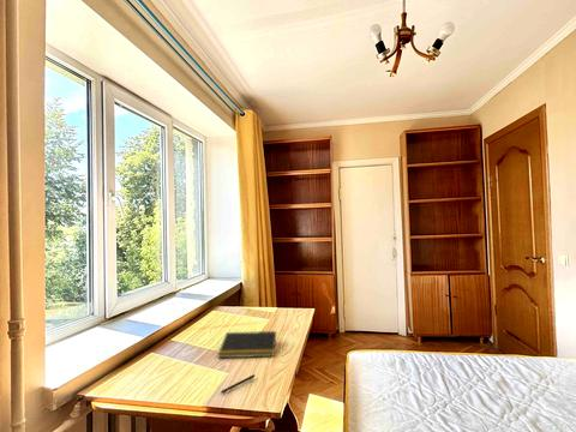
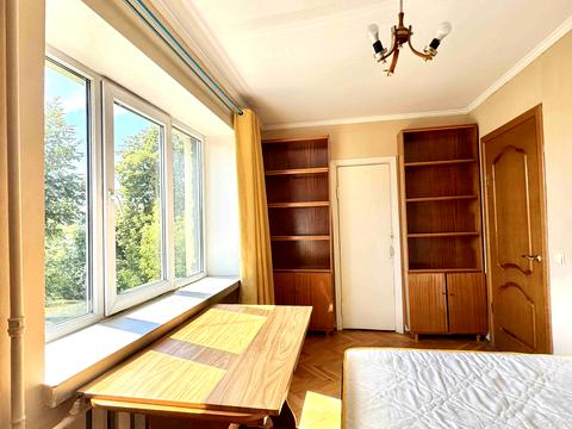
- notepad [216,330,277,359]
- pen [220,373,256,395]
